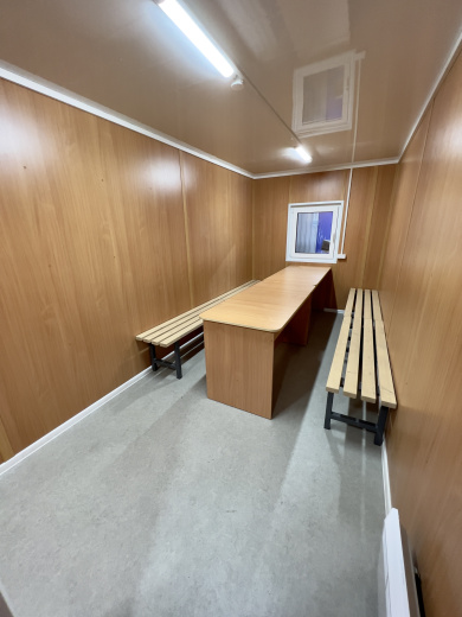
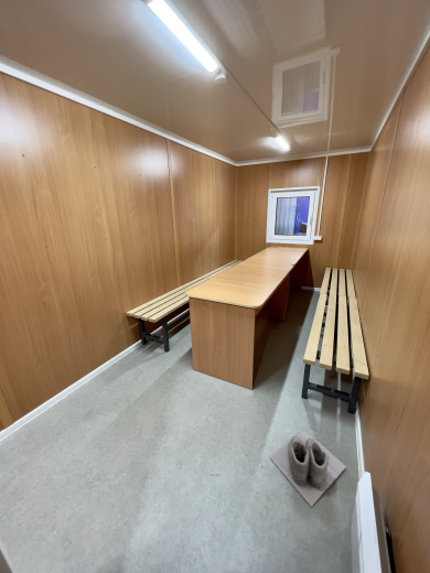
+ boots [269,429,347,508]
